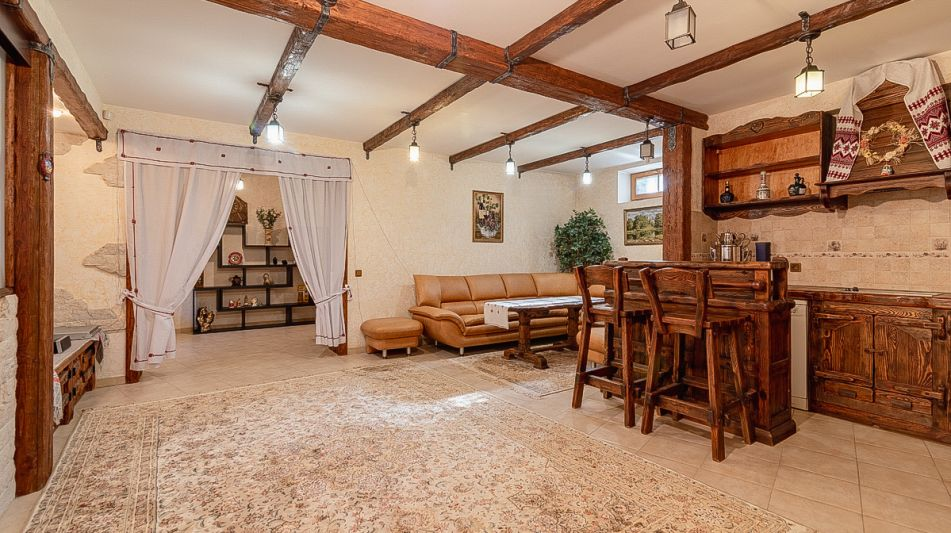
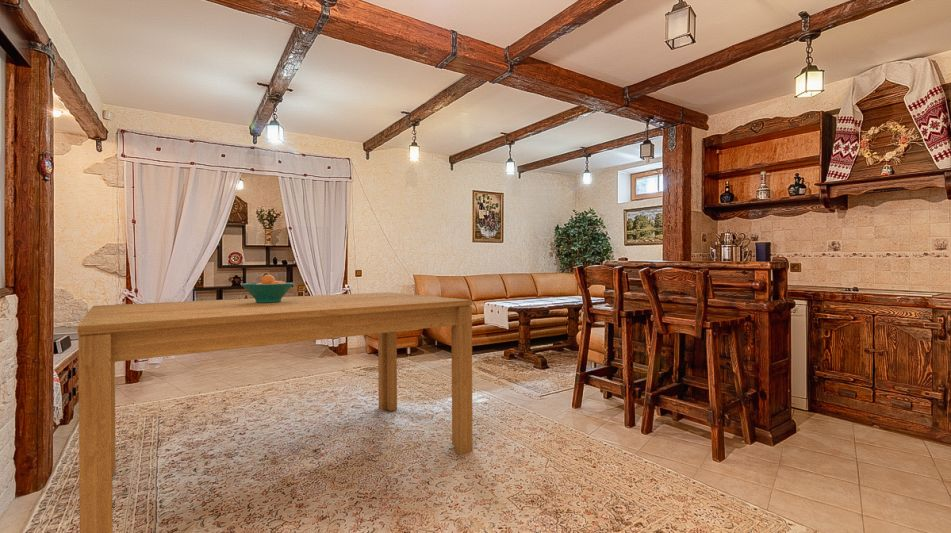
+ dining table [76,291,474,533]
+ fruit bowl [241,274,295,303]
